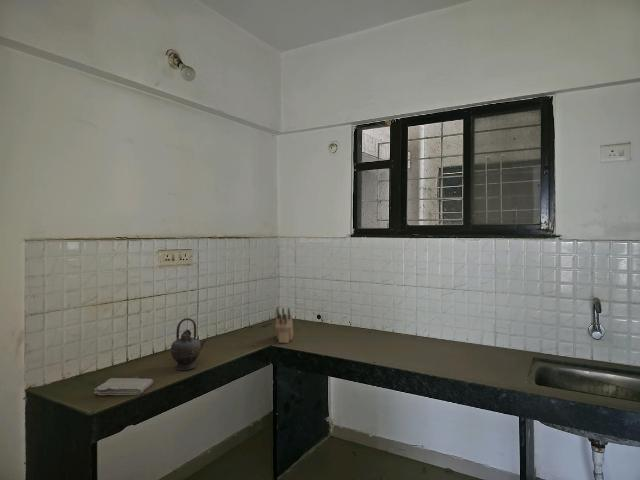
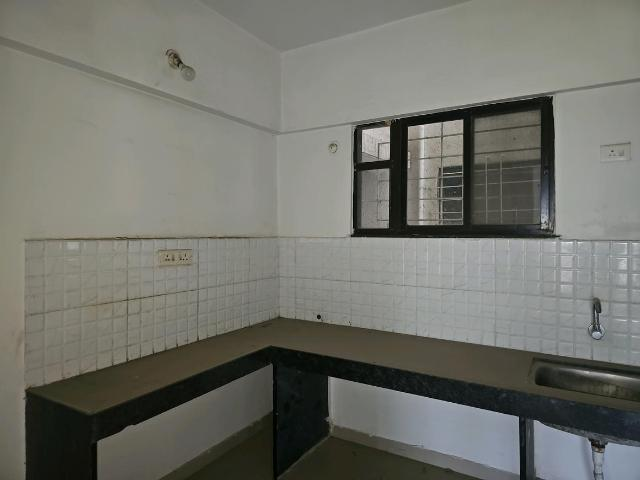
- teapot [170,317,209,371]
- washcloth [93,377,154,396]
- knife block [274,307,294,344]
